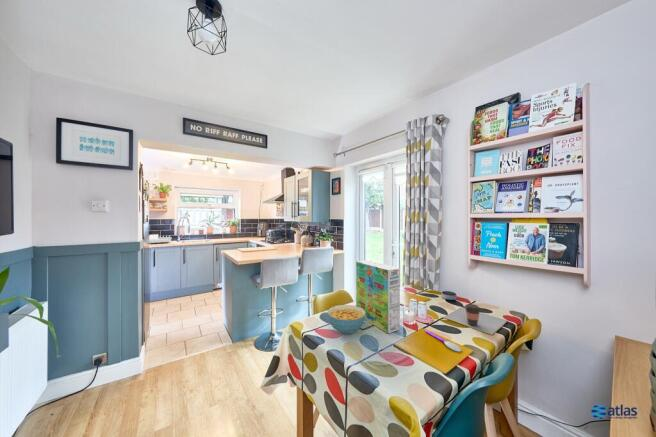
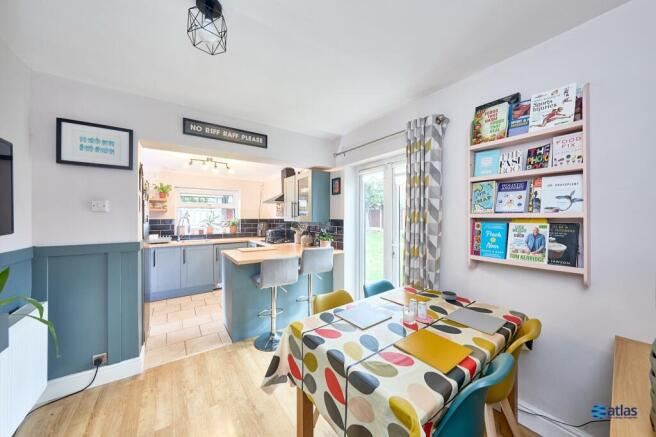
- cereal bowl [326,304,366,335]
- spoon [424,329,462,353]
- cereal box [355,259,401,334]
- coffee cup [463,303,482,327]
